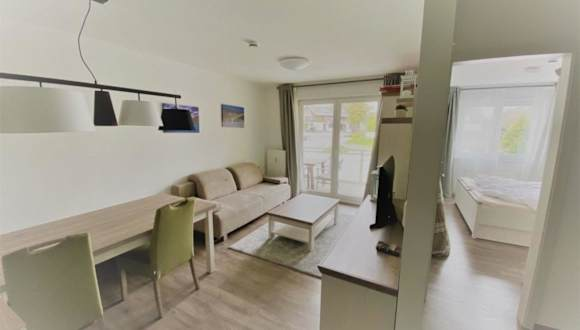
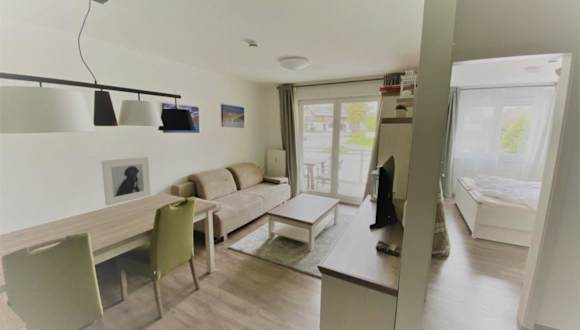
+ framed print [101,156,152,207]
